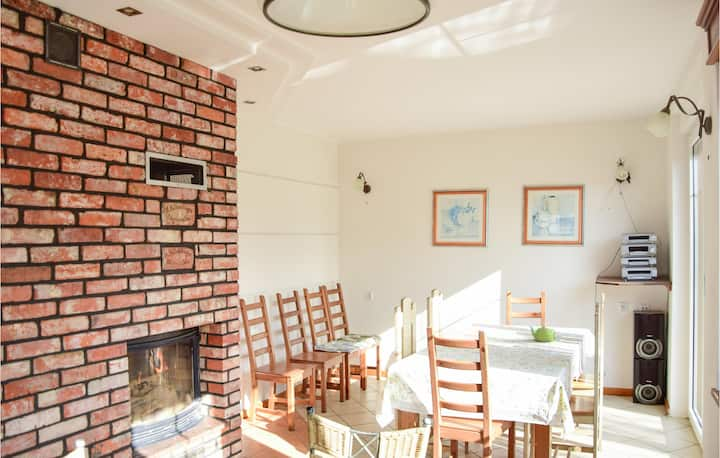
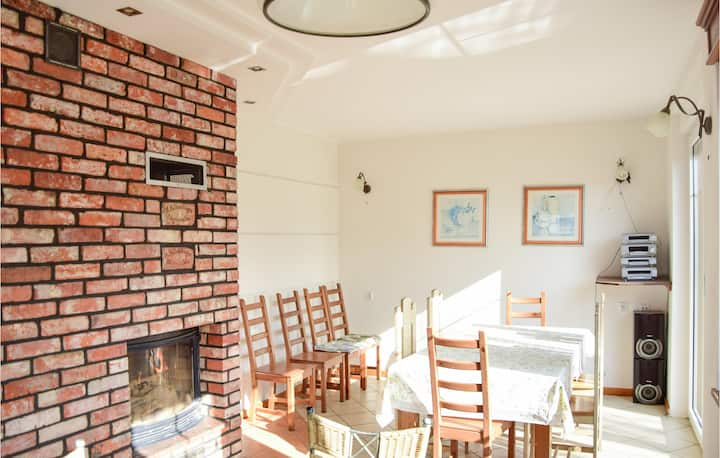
- teapot [529,325,557,343]
